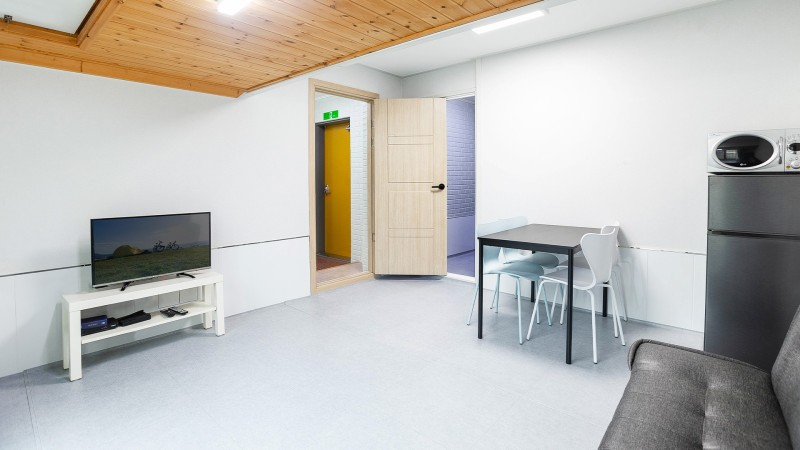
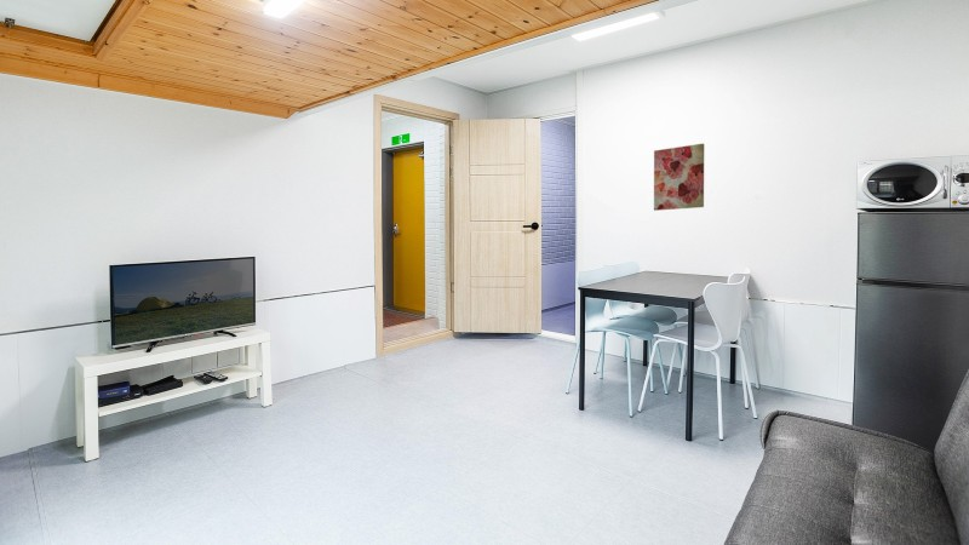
+ wall art [653,143,705,212]
